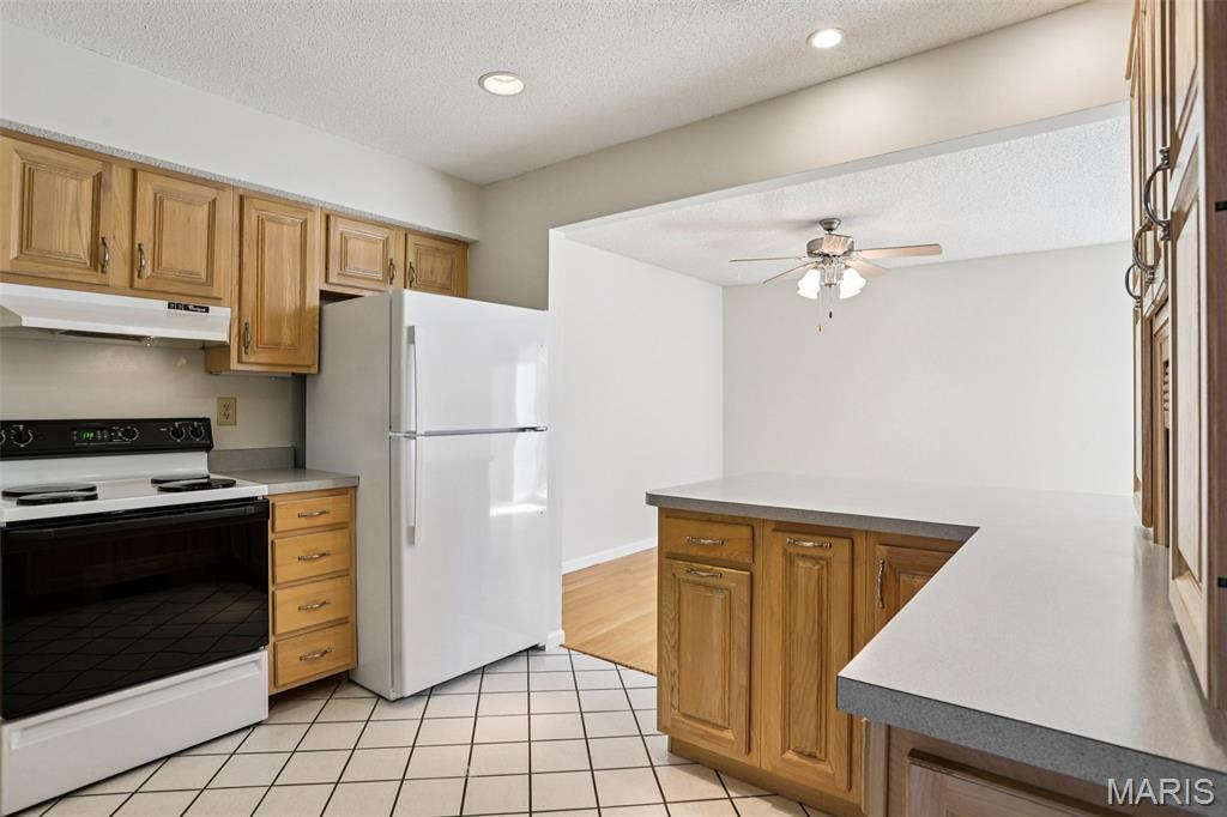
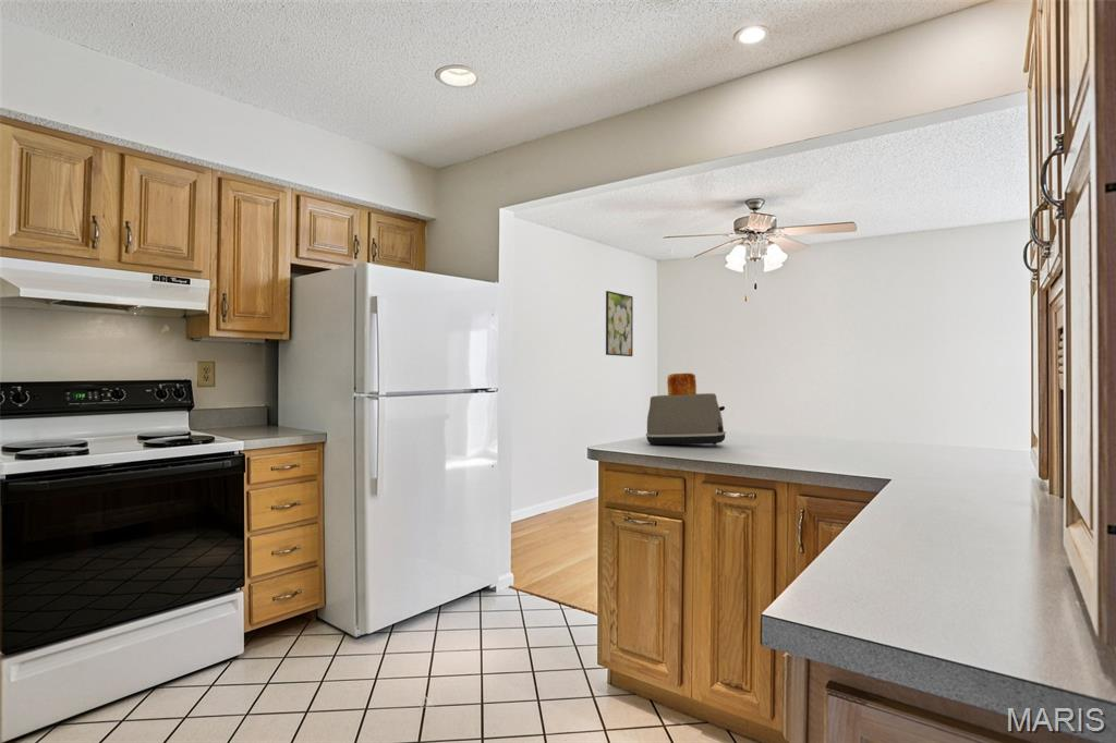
+ toaster [645,372,727,446]
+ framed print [605,290,634,357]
